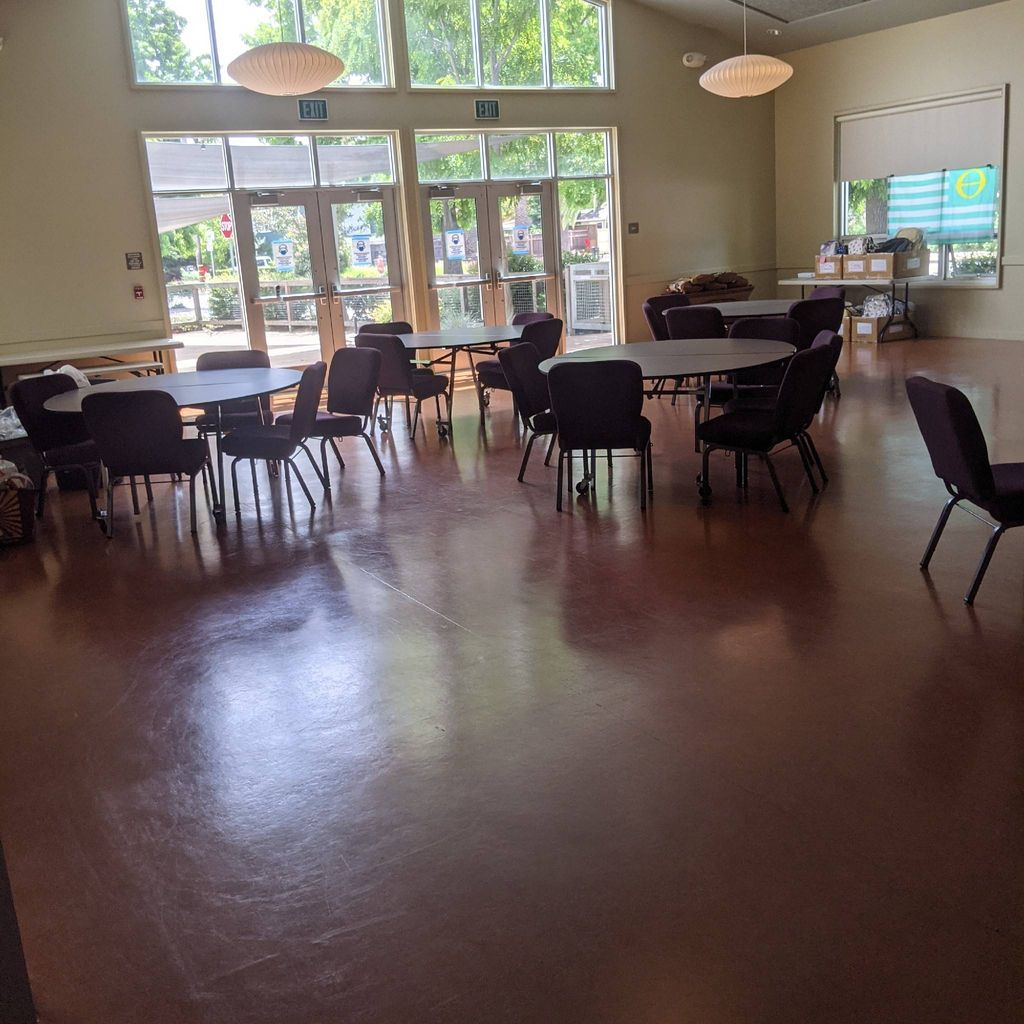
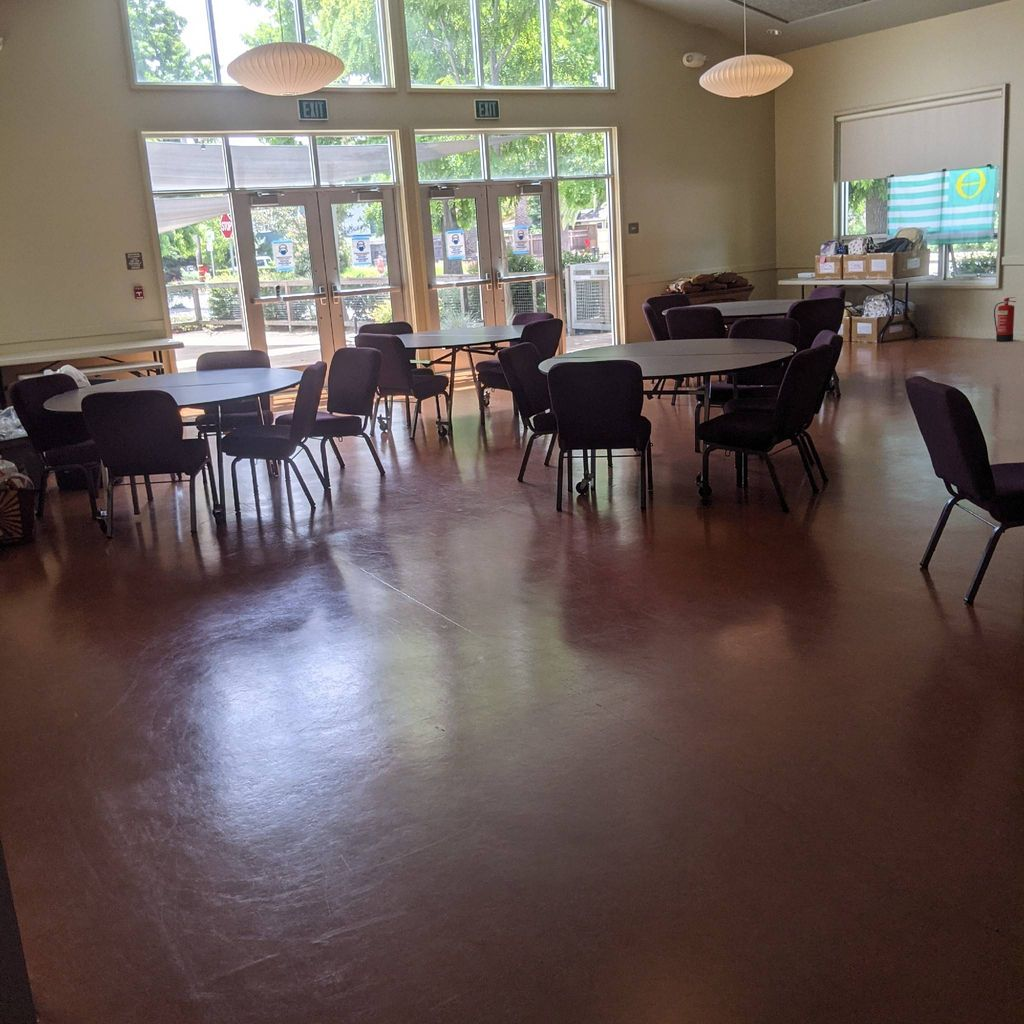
+ fire extinguisher [993,296,1017,342]
